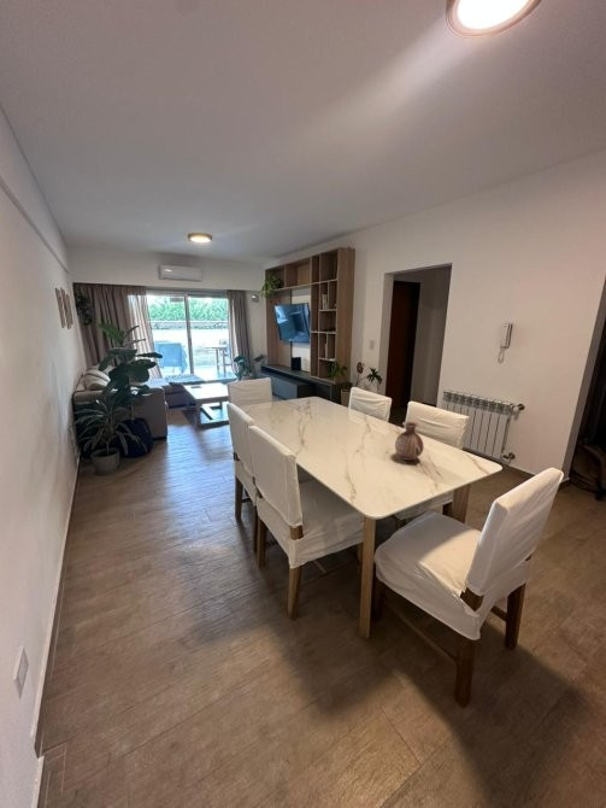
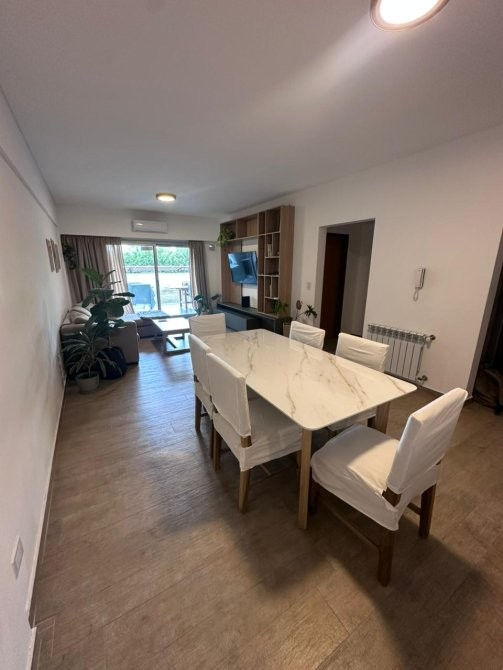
- vase [394,421,425,462]
